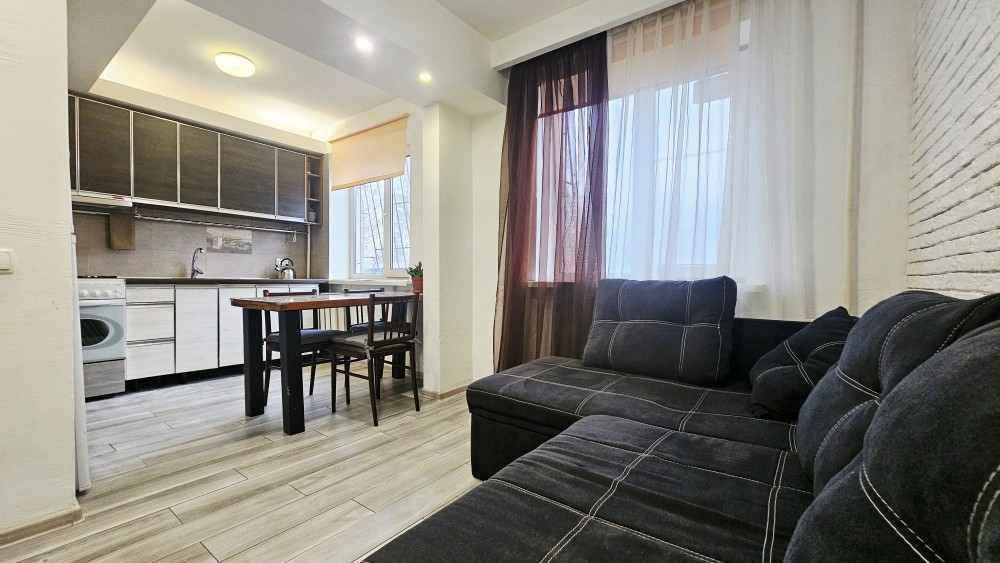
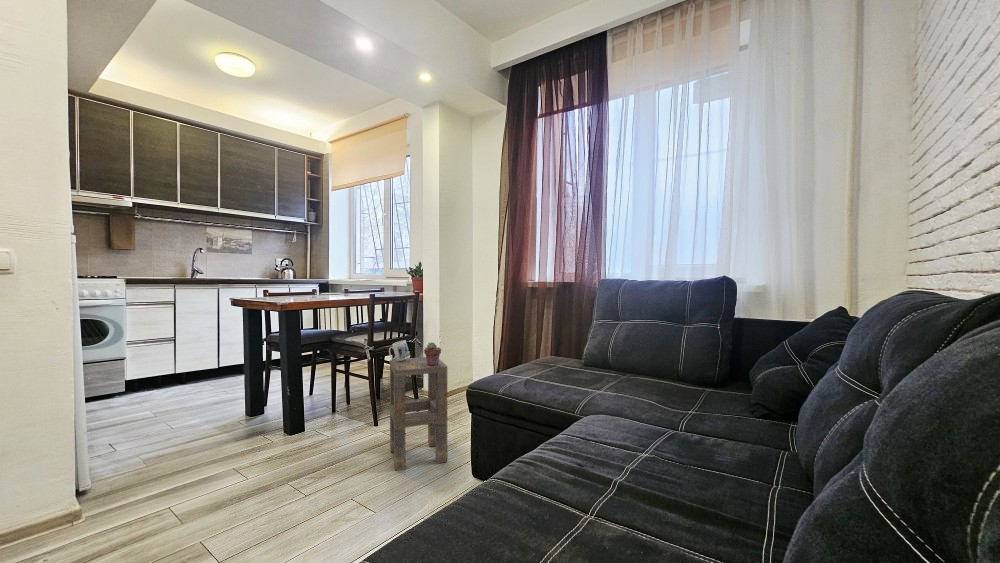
+ mug [388,339,411,361]
+ potted succulent [423,341,442,366]
+ side table [389,356,448,472]
